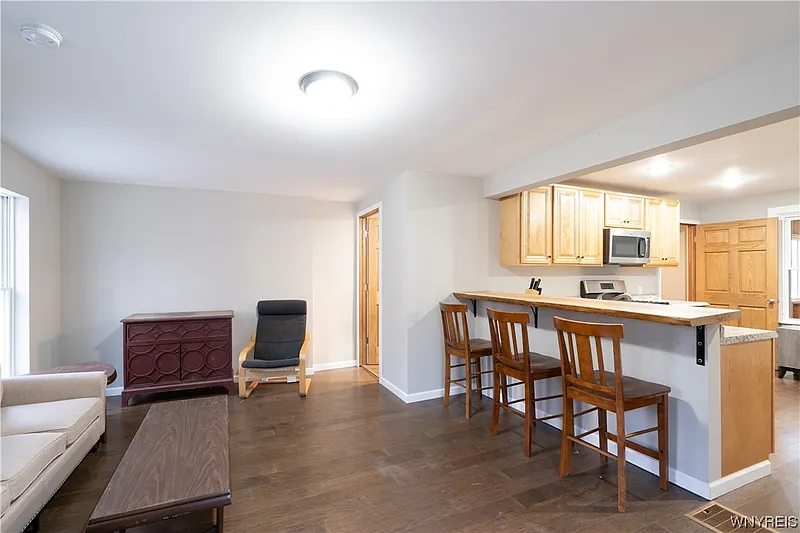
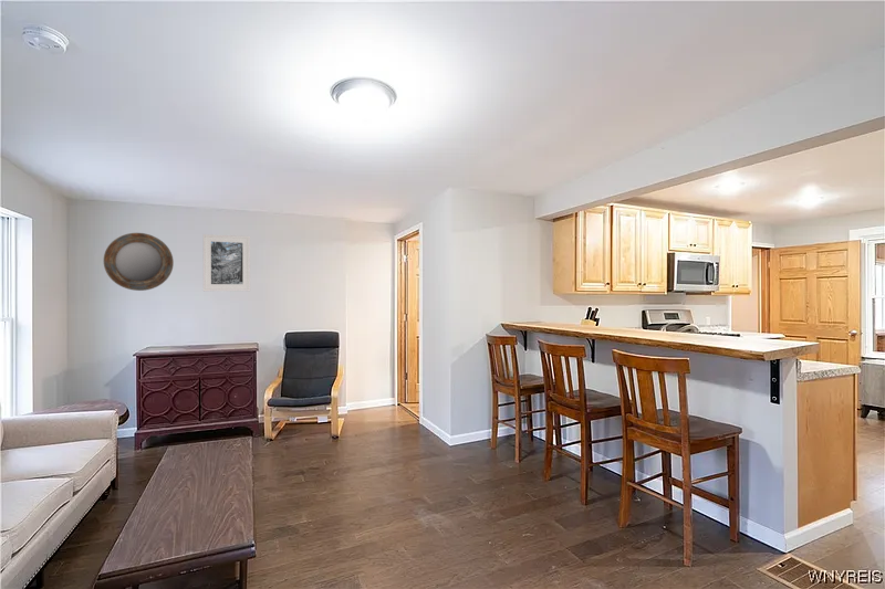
+ home mirror [103,232,175,292]
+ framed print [202,233,251,292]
